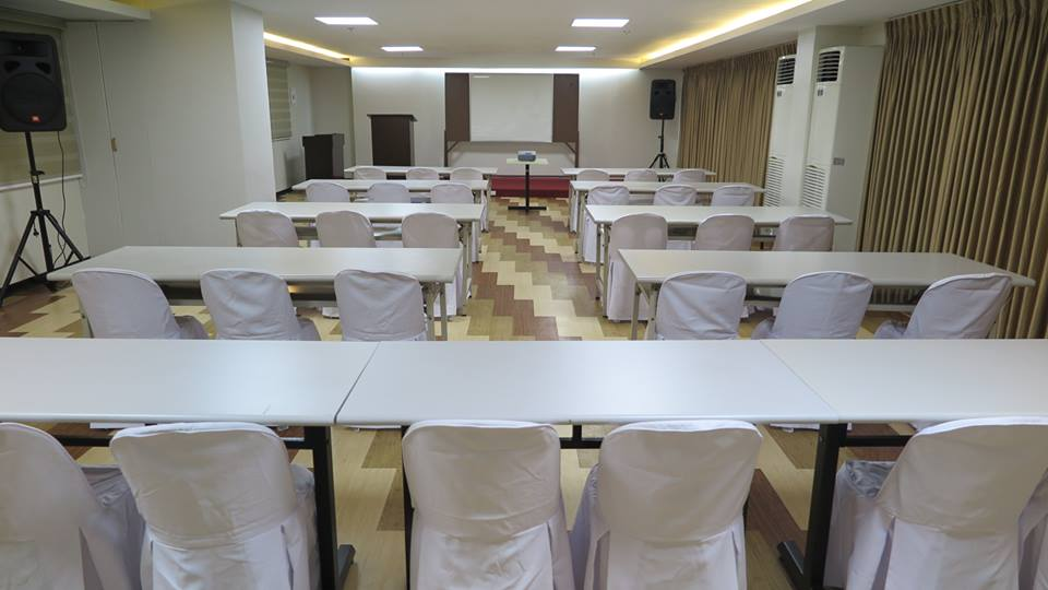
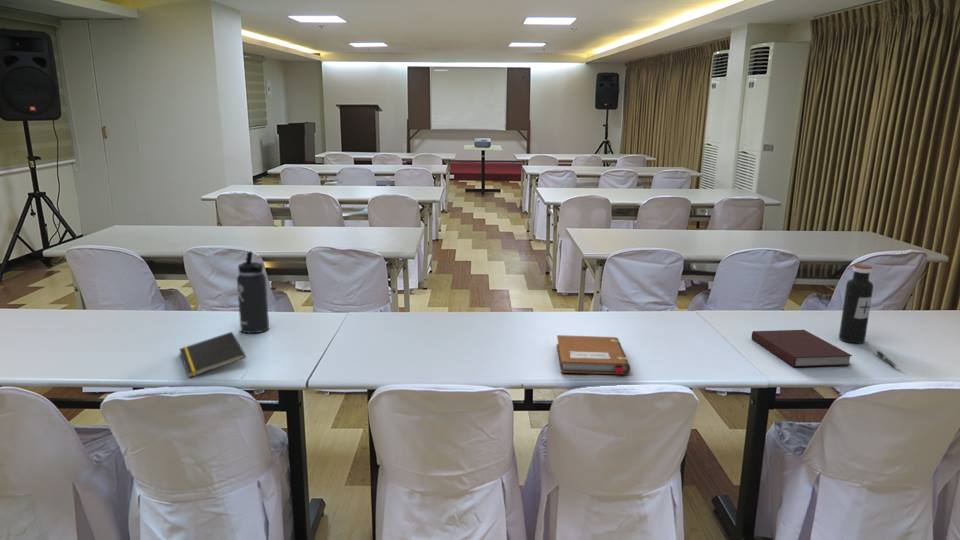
+ notebook [751,329,853,368]
+ notepad [179,331,247,378]
+ notebook [556,334,631,375]
+ pen [875,349,900,371]
+ thermos bottle [236,250,270,334]
+ water bottle [838,263,874,344]
